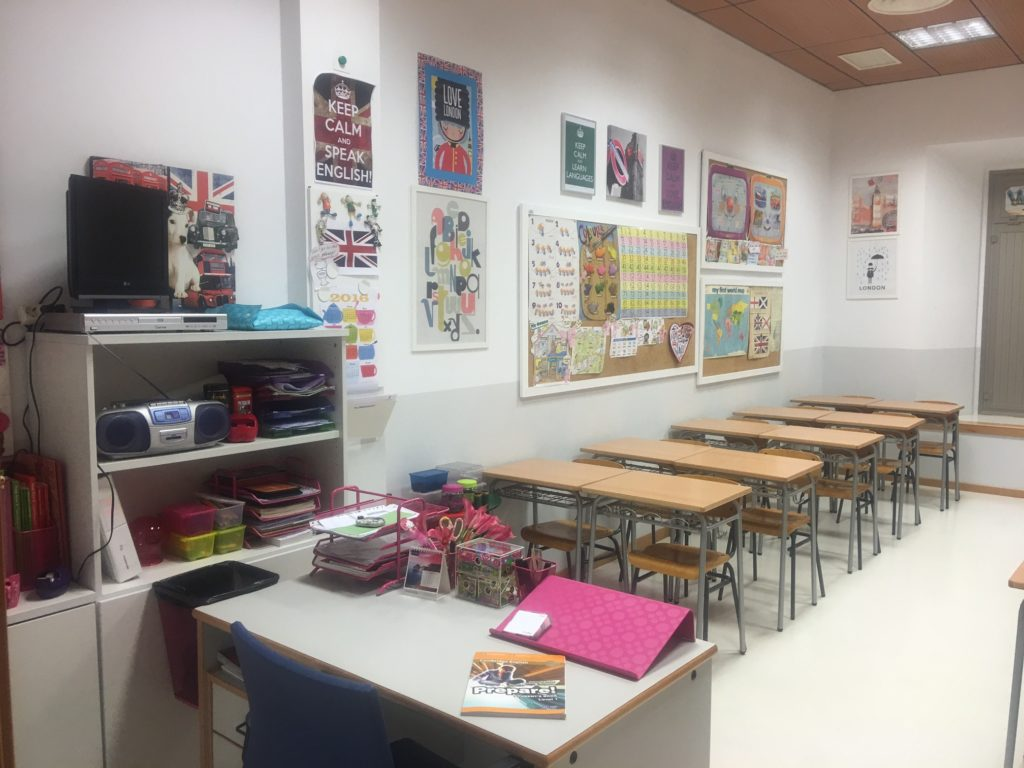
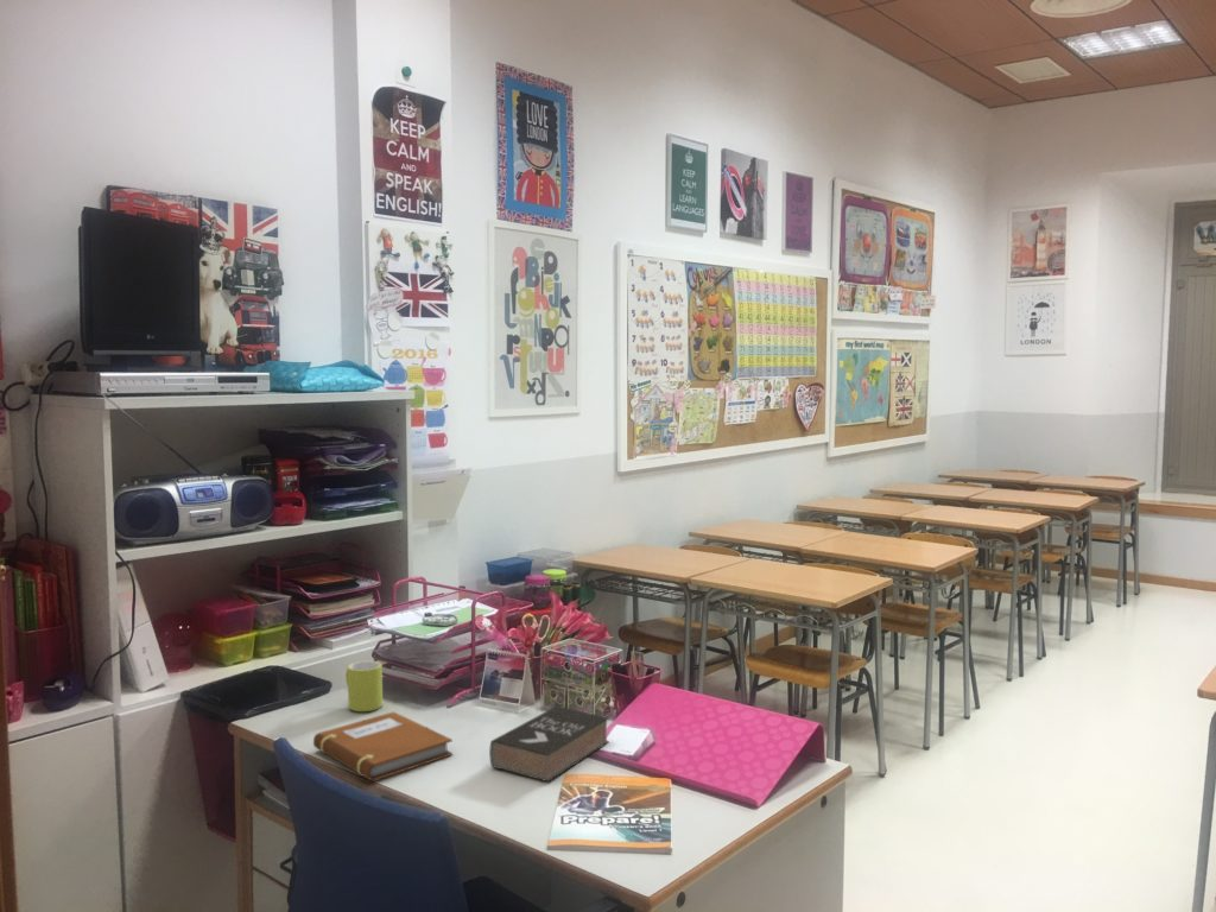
+ book [488,705,610,783]
+ mug [344,659,384,712]
+ notebook [312,710,454,781]
